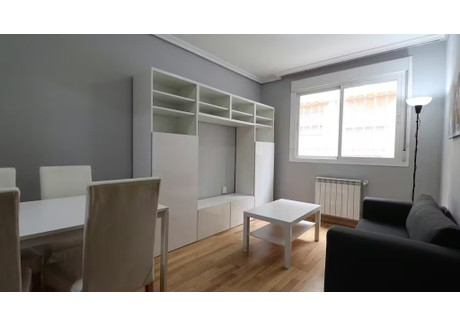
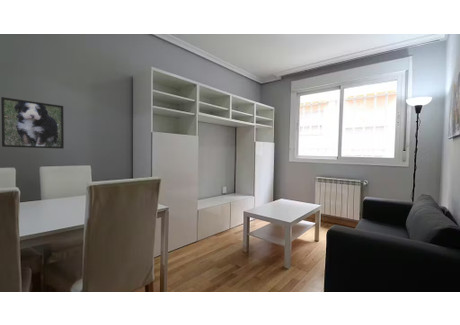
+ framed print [0,96,65,150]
